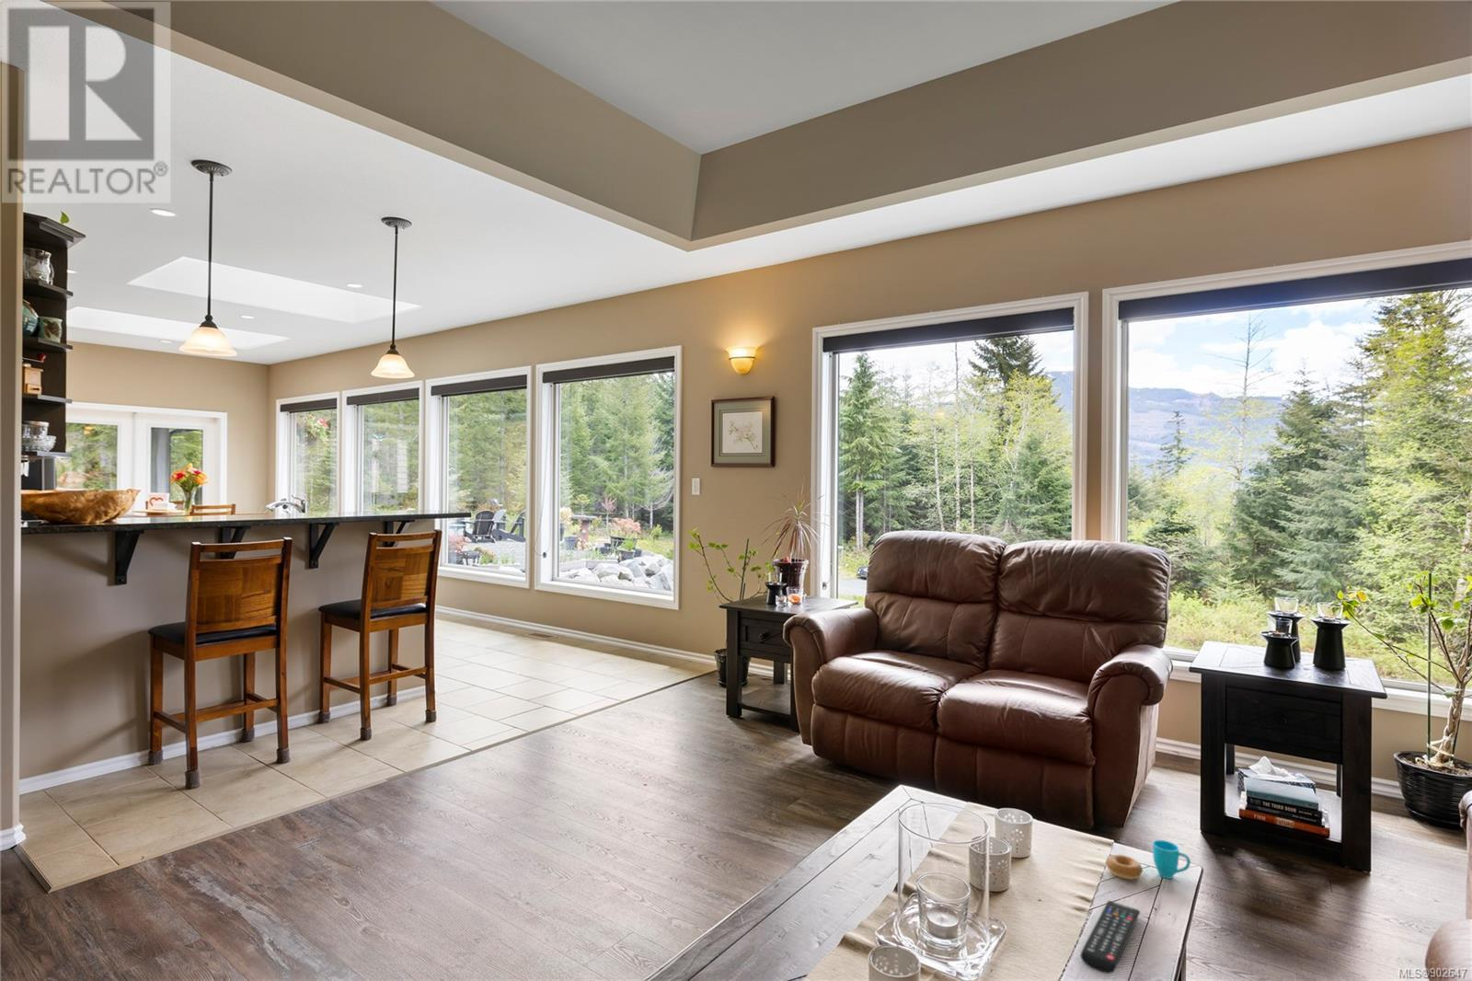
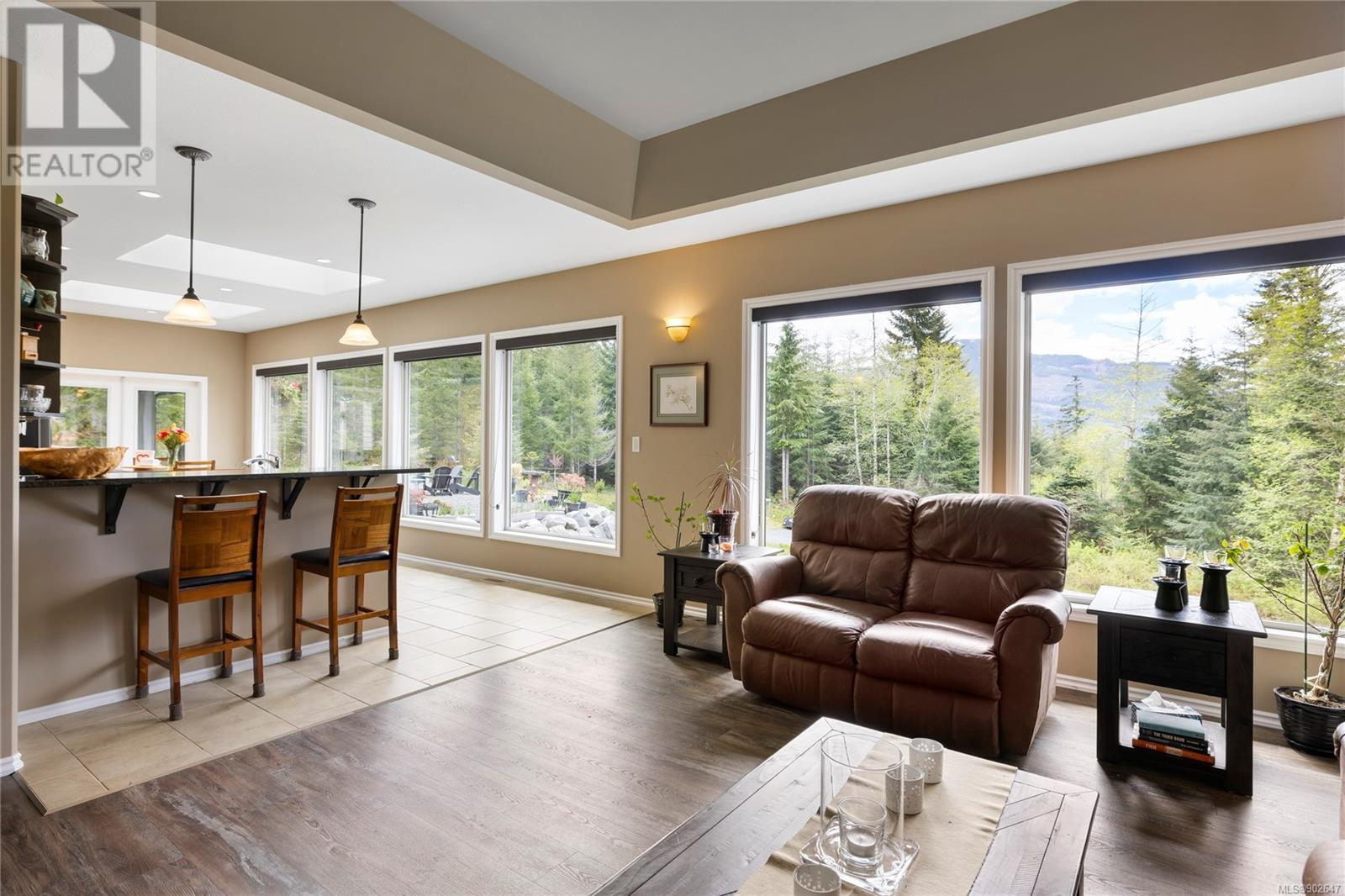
- cup [1105,840,1192,880]
- remote control [1080,900,1140,974]
